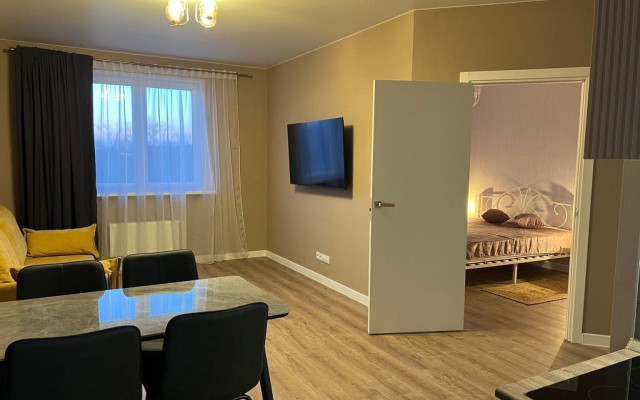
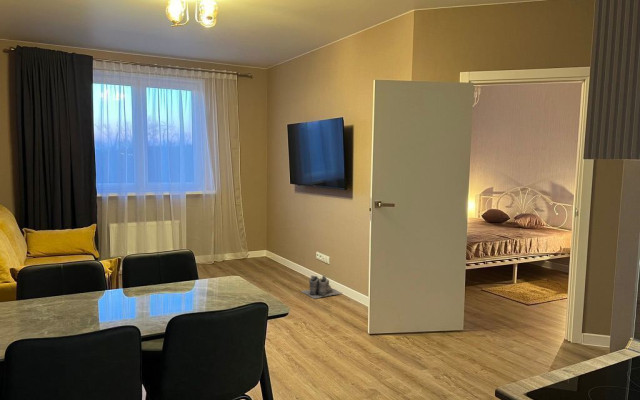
+ boots [300,275,342,300]
